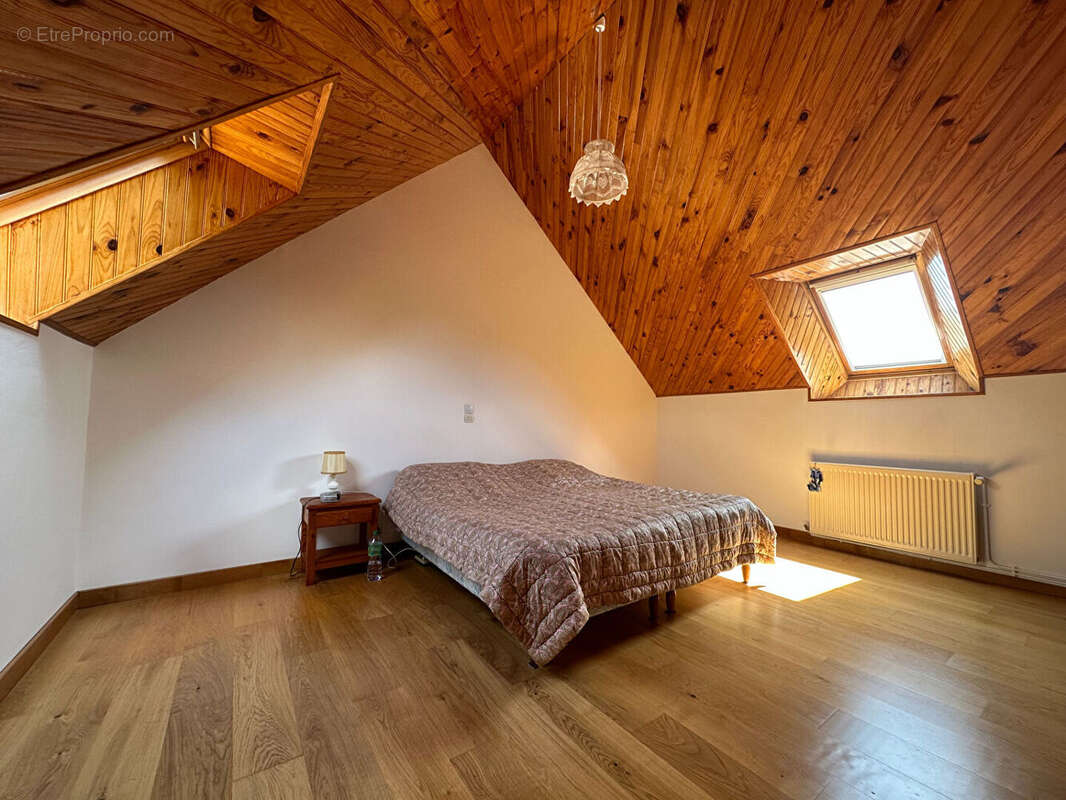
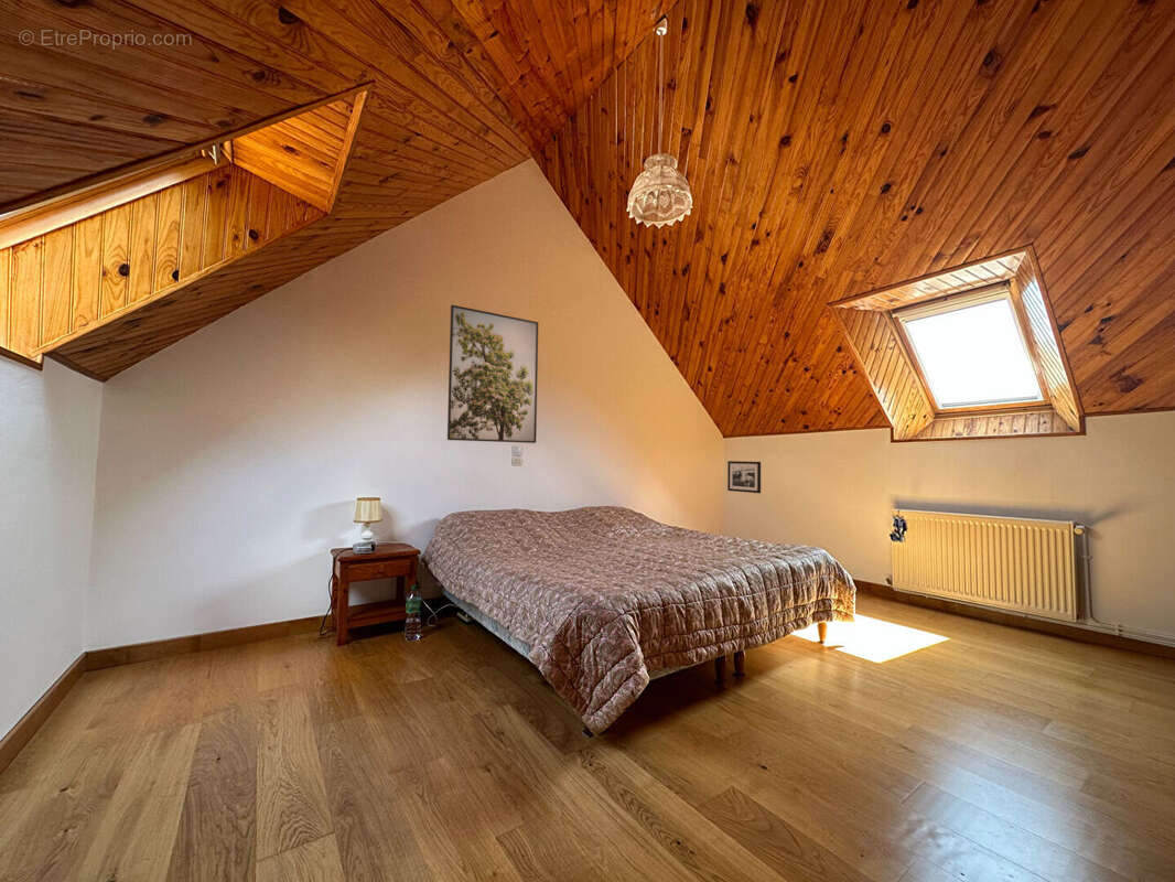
+ picture frame [726,460,762,494]
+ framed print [446,304,539,444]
